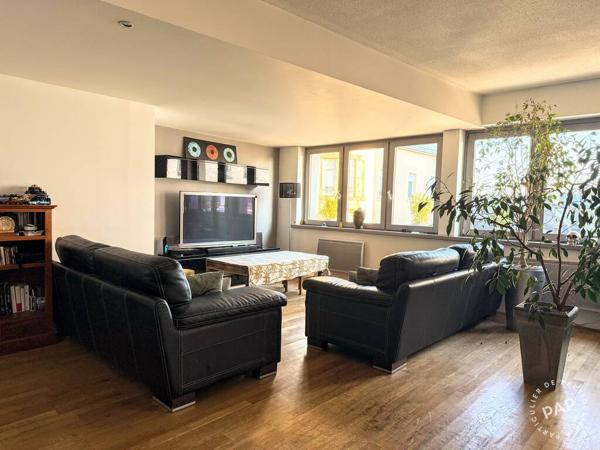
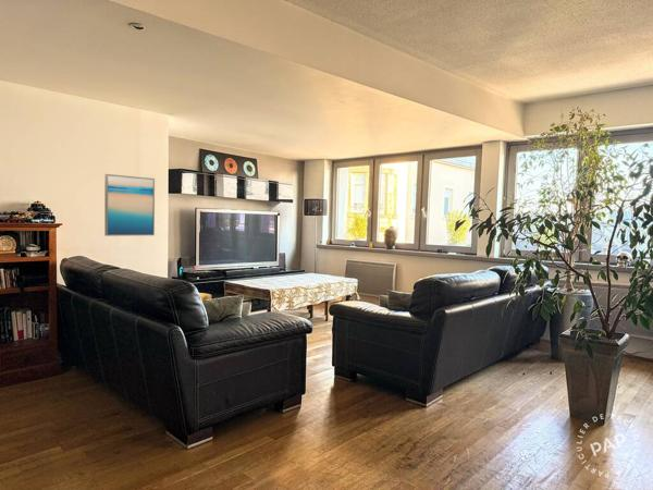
+ wall art [103,173,156,237]
